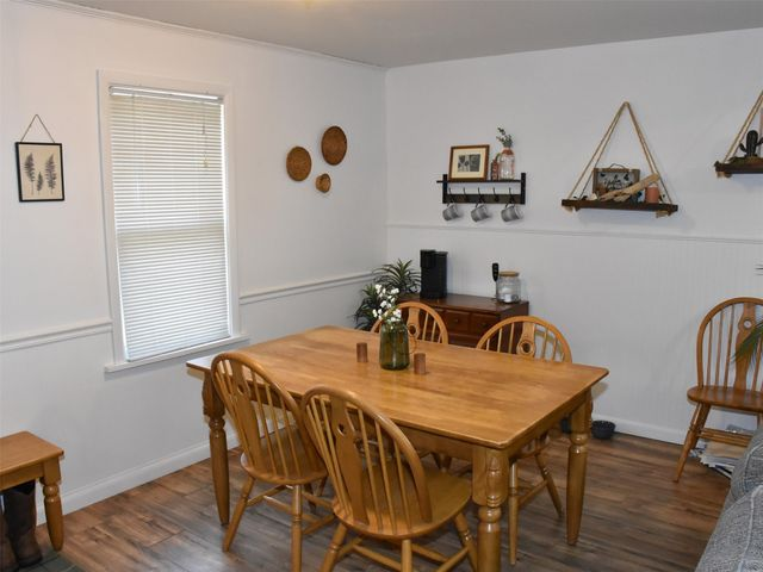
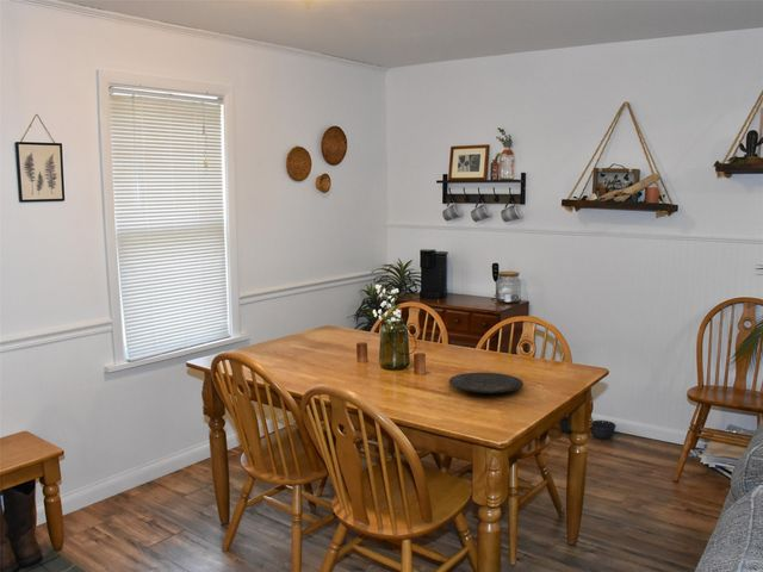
+ plate [448,372,525,394]
